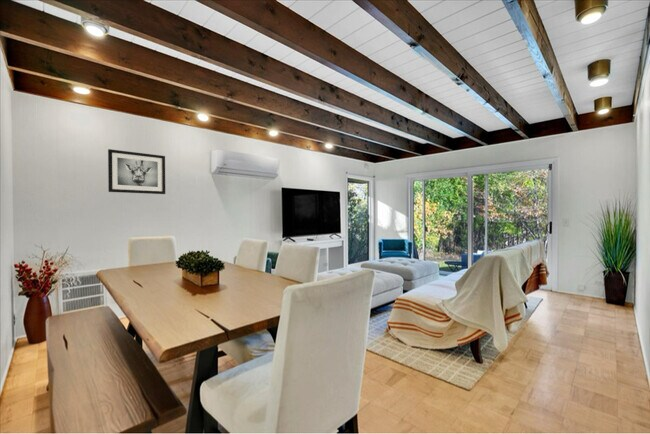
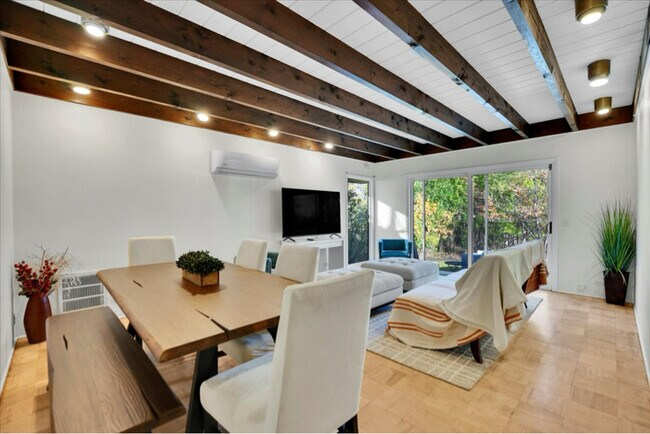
- wall art [107,148,166,195]
